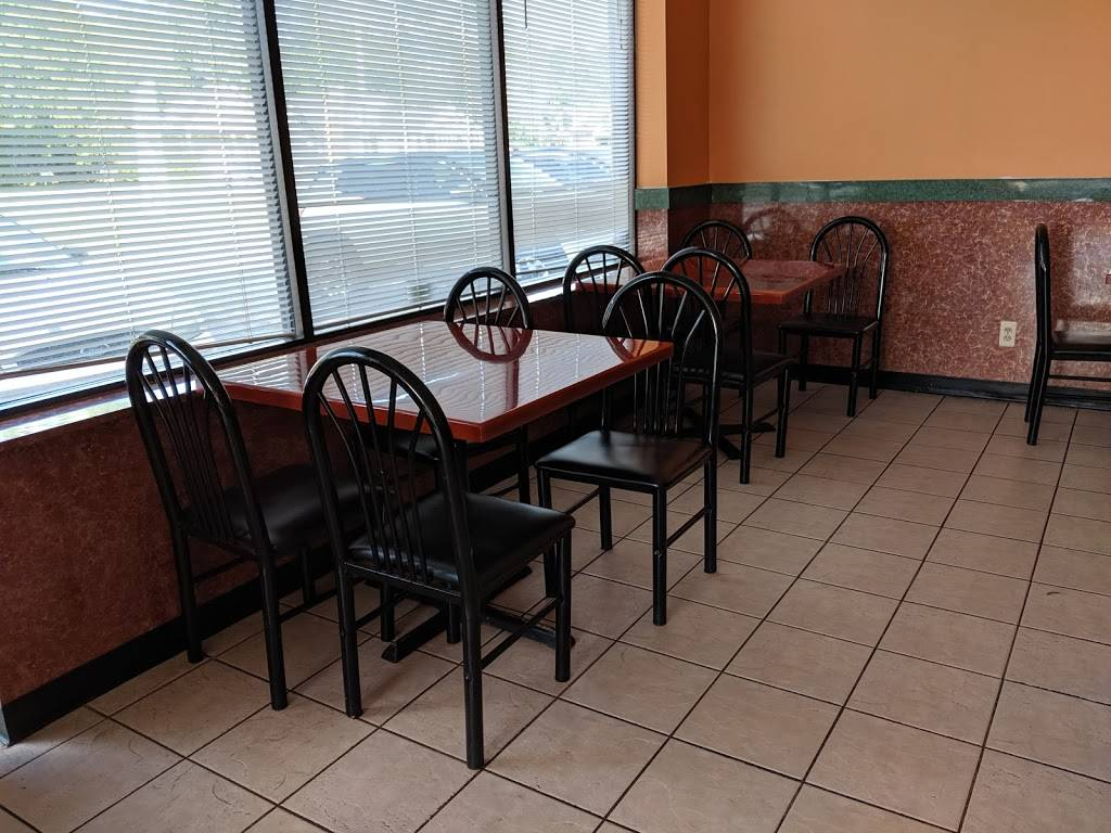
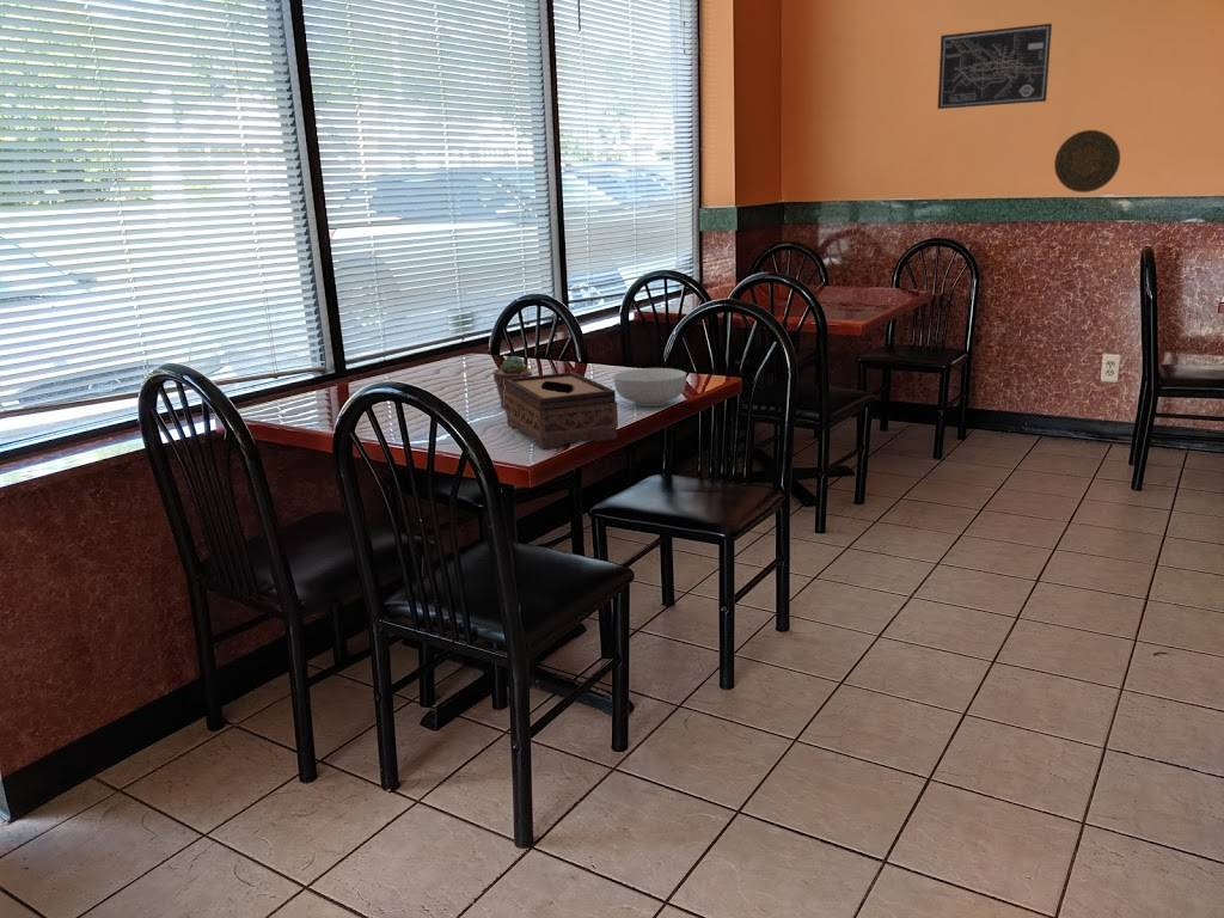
+ decorative plate [1053,129,1121,194]
+ tissue box [504,371,619,449]
+ cereal bowl [613,367,687,408]
+ potted succulent [492,355,533,409]
+ wall art [937,23,1053,110]
